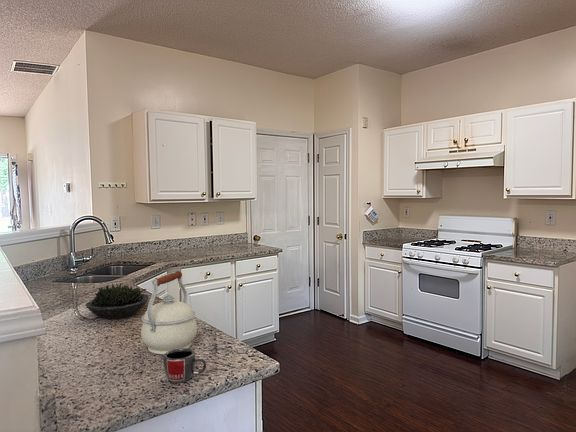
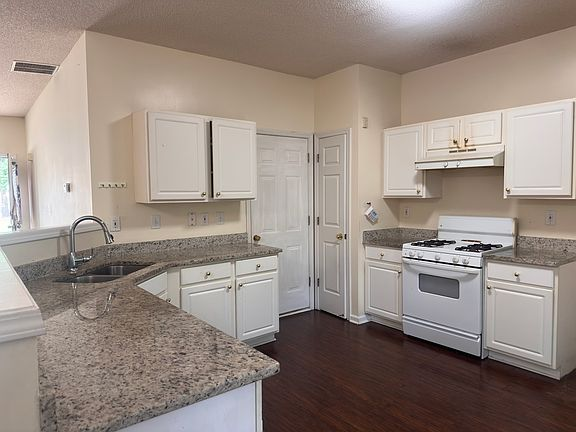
- kettle [140,270,198,355]
- mug [162,348,207,384]
- succulent plant [85,282,149,320]
